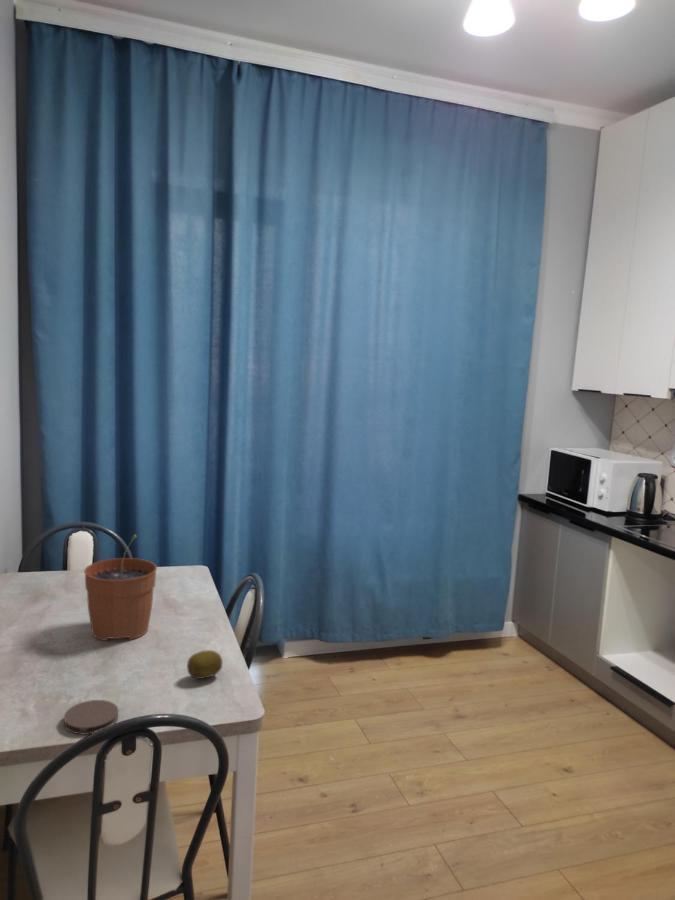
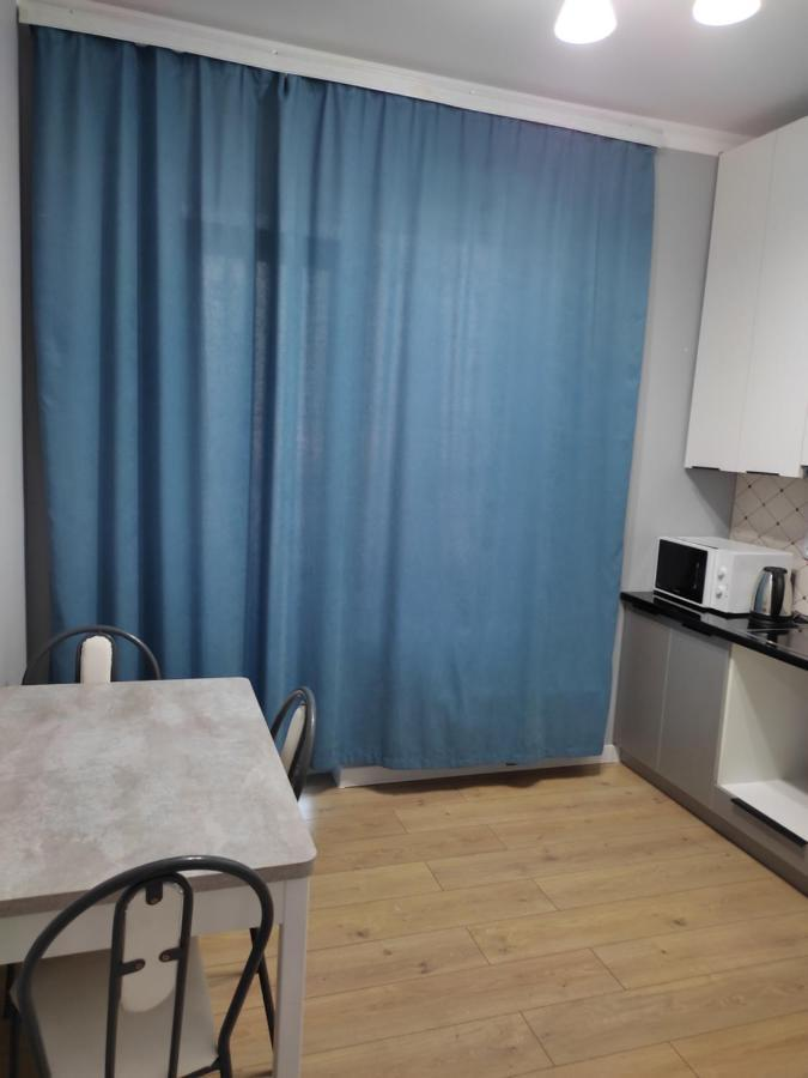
- plant pot [83,533,158,642]
- coaster [63,699,119,735]
- fruit [186,649,223,680]
